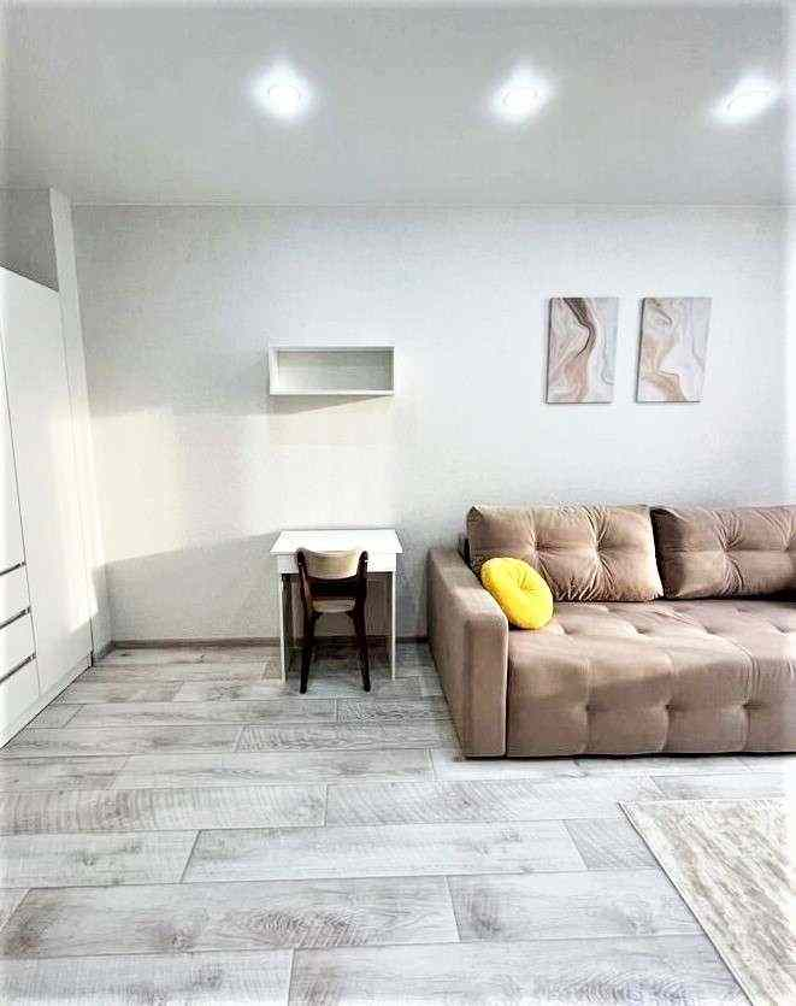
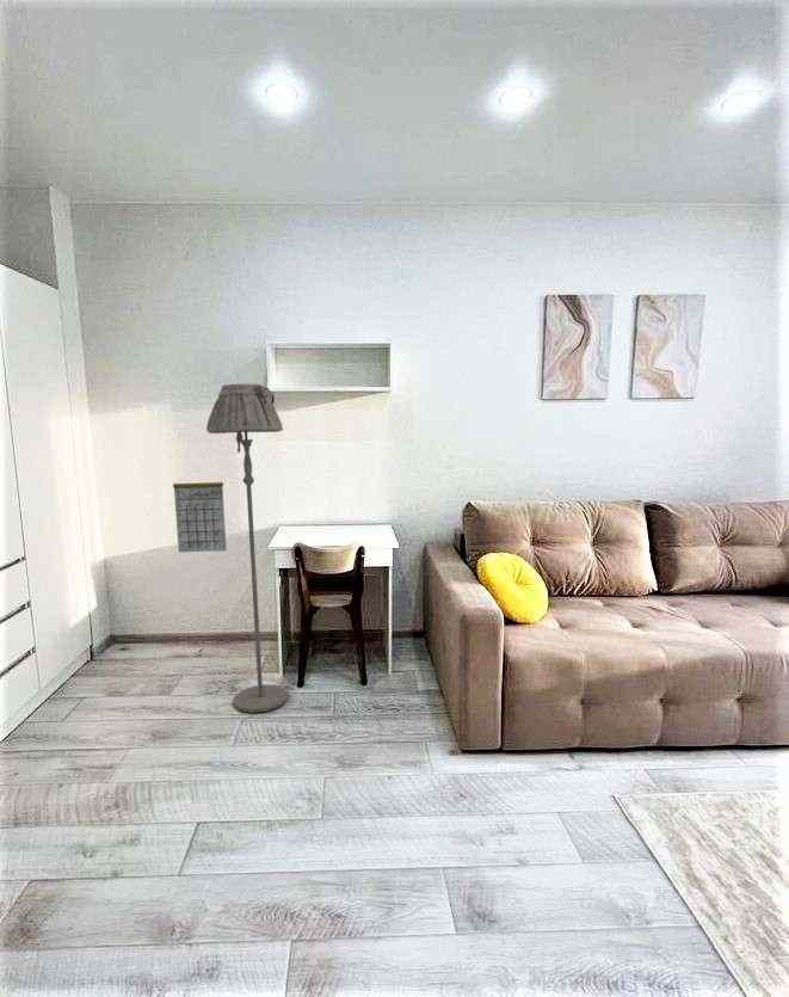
+ calendar [172,466,228,553]
+ floor lamp [205,382,289,714]
